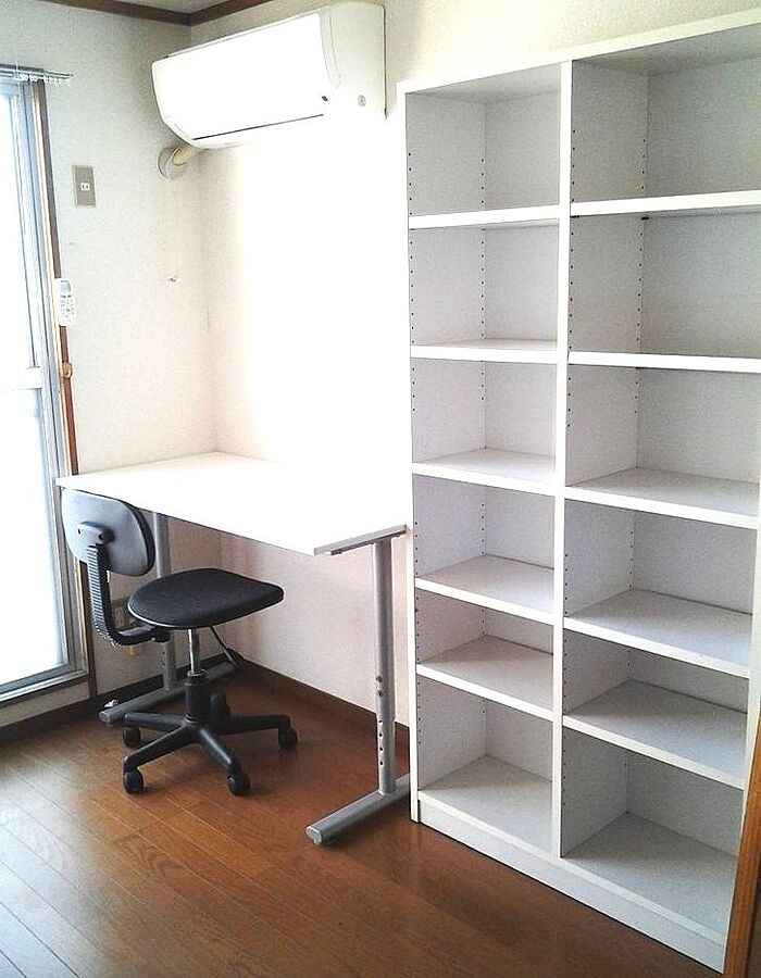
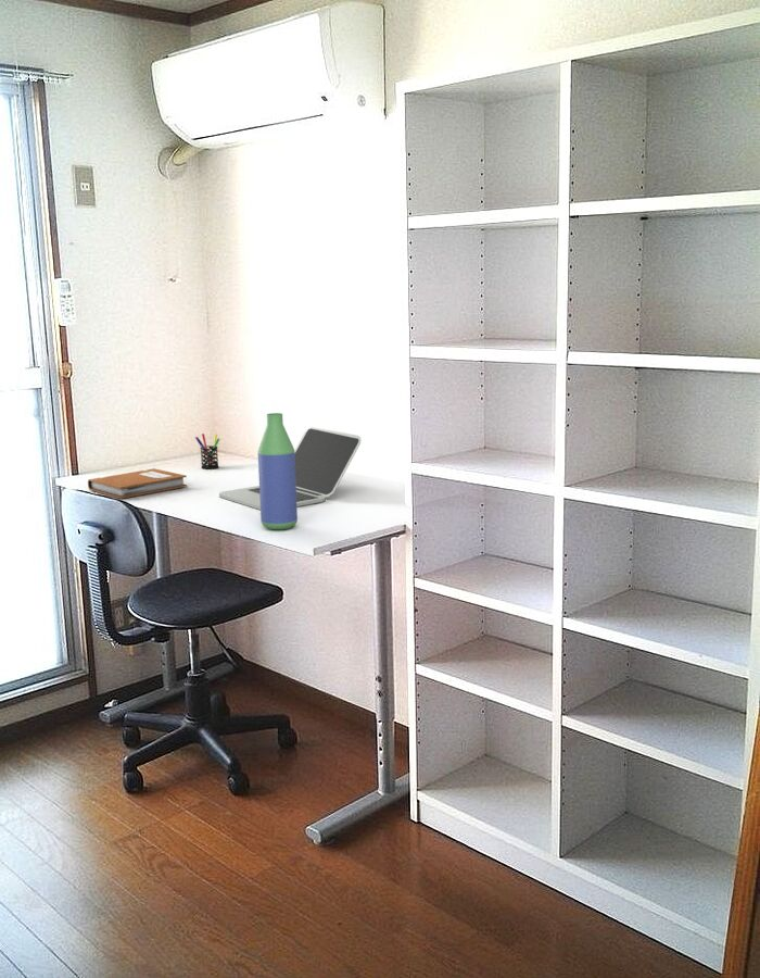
+ notebook [87,467,188,500]
+ pen holder [194,432,220,471]
+ laptop [218,426,362,511]
+ bottle [257,412,299,530]
